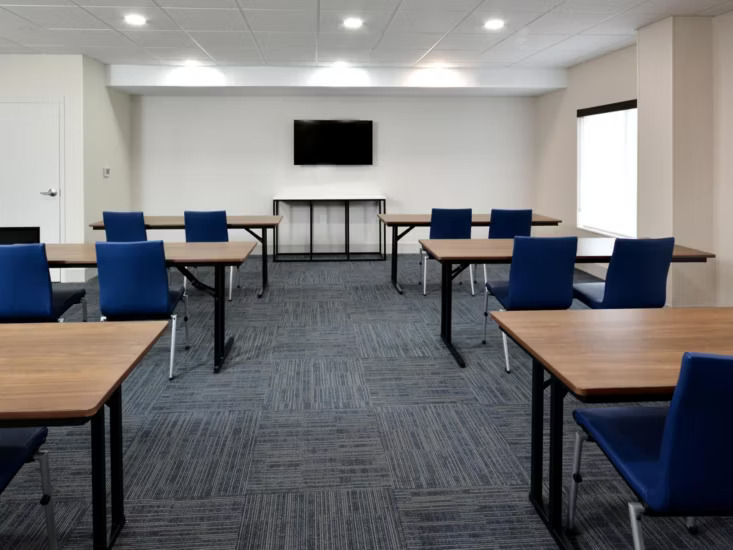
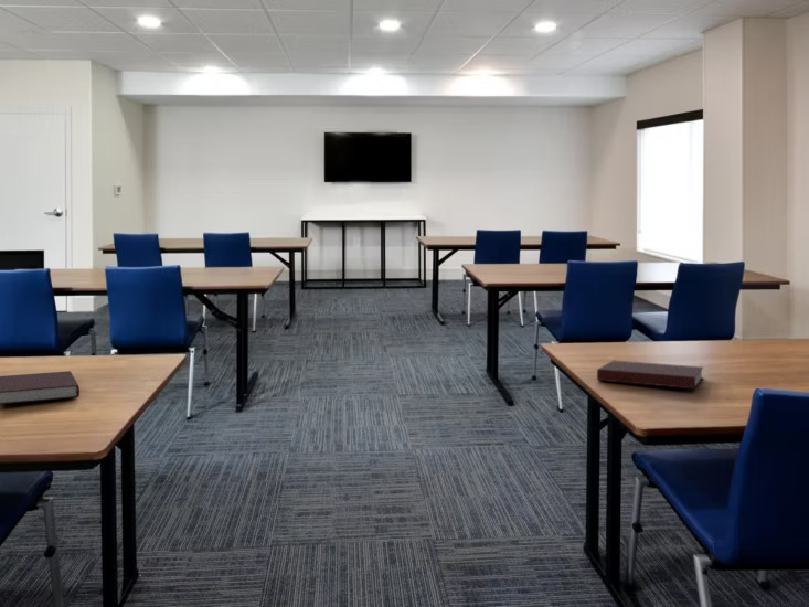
+ notebook [0,370,81,405]
+ notebook [596,360,704,390]
